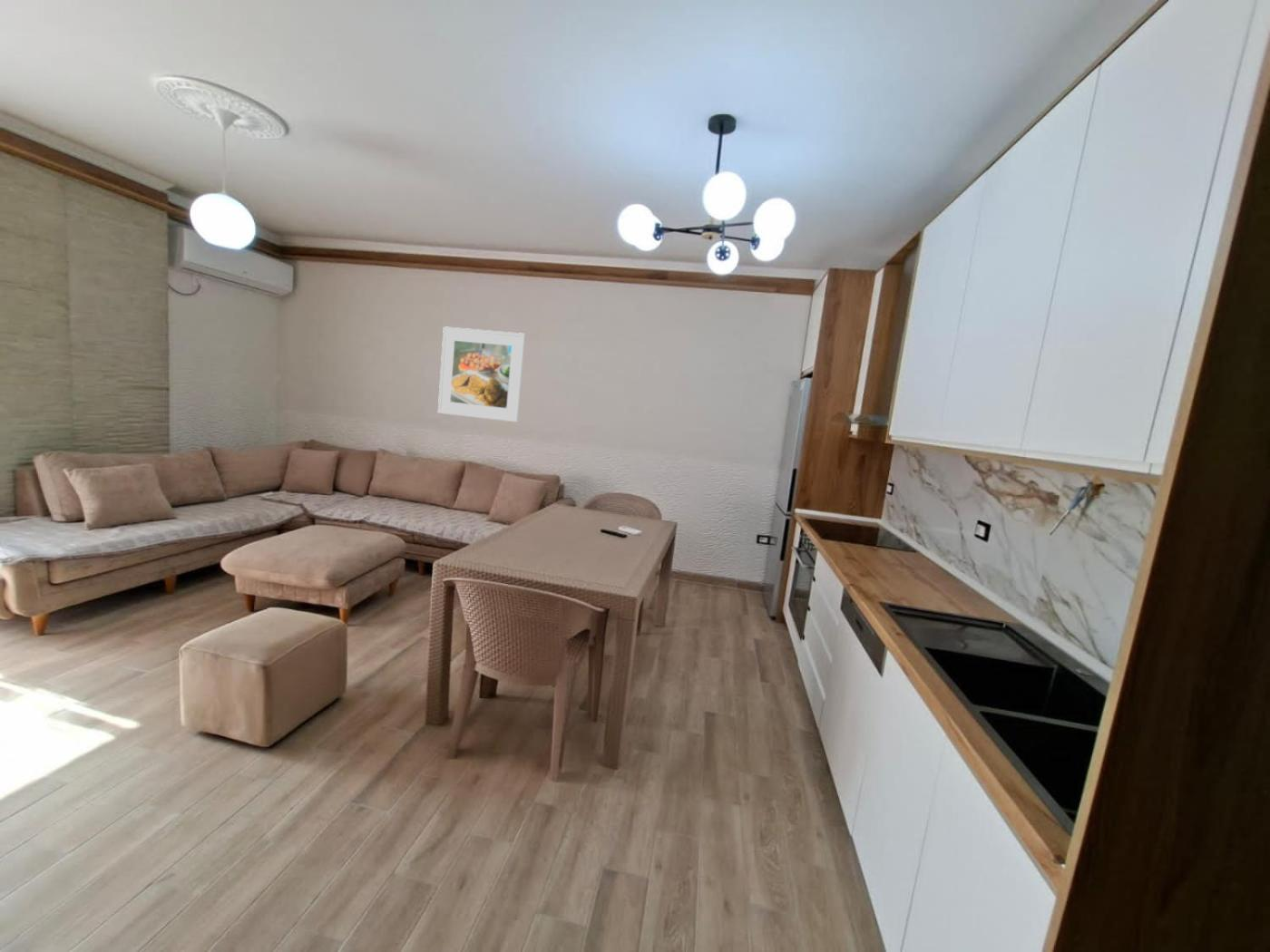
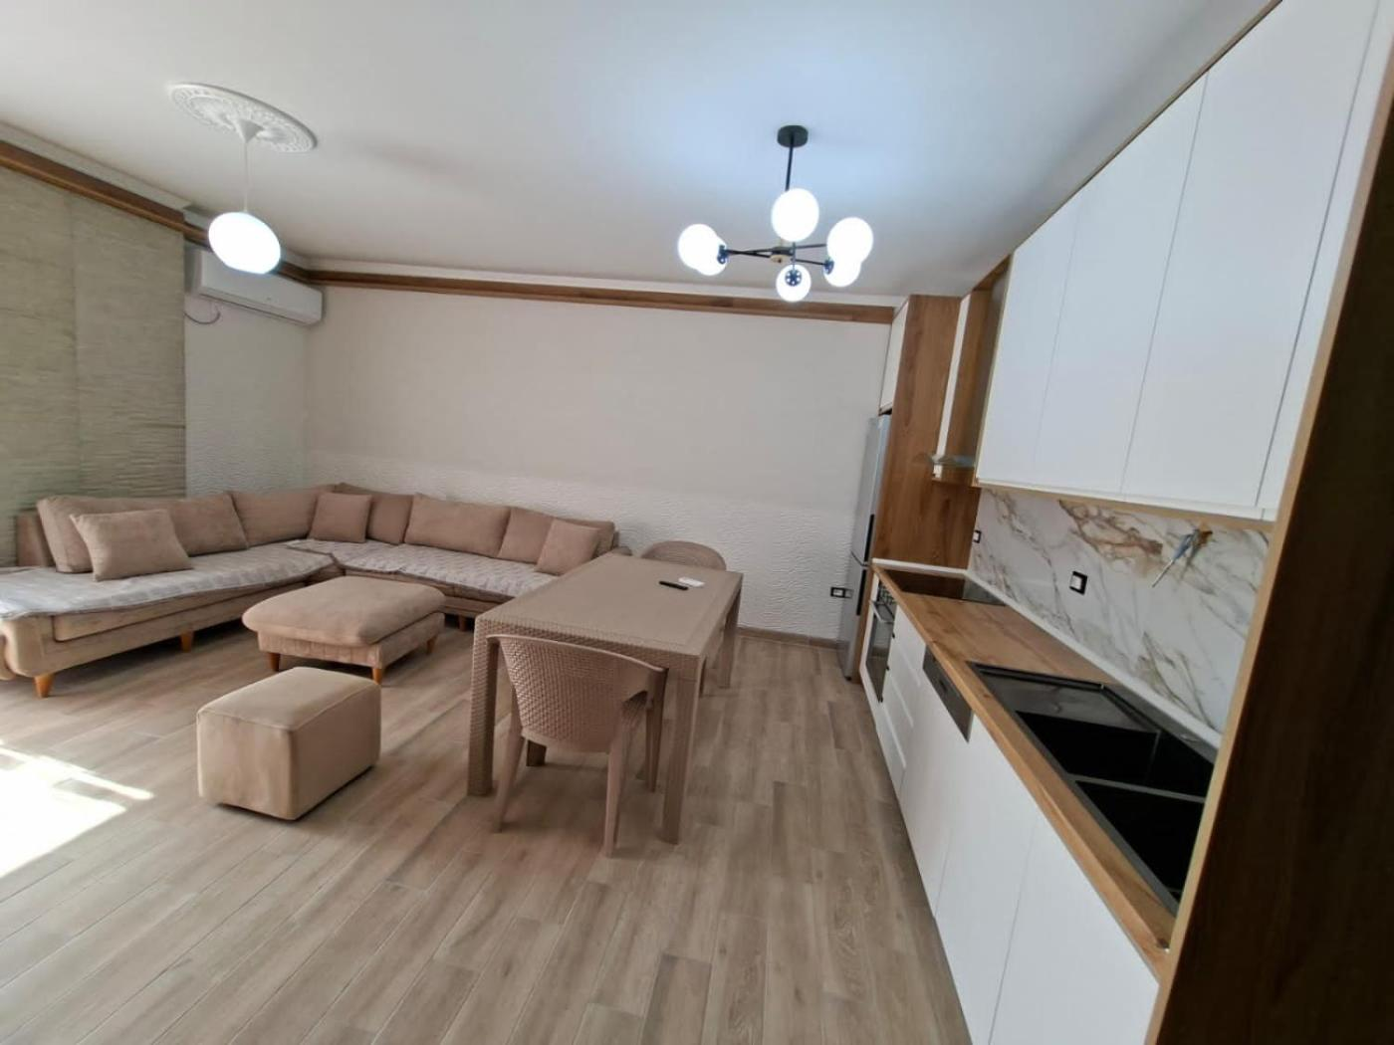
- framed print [437,325,526,423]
